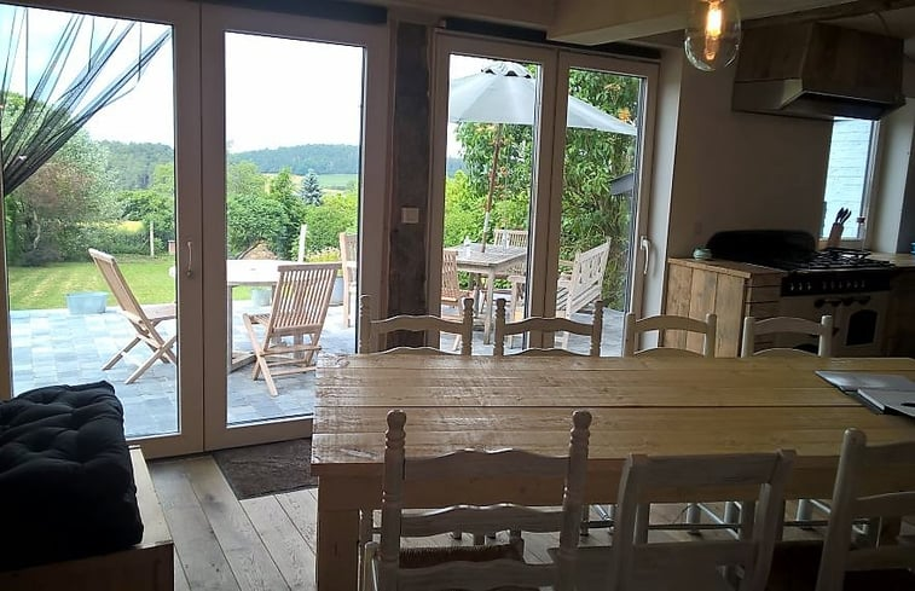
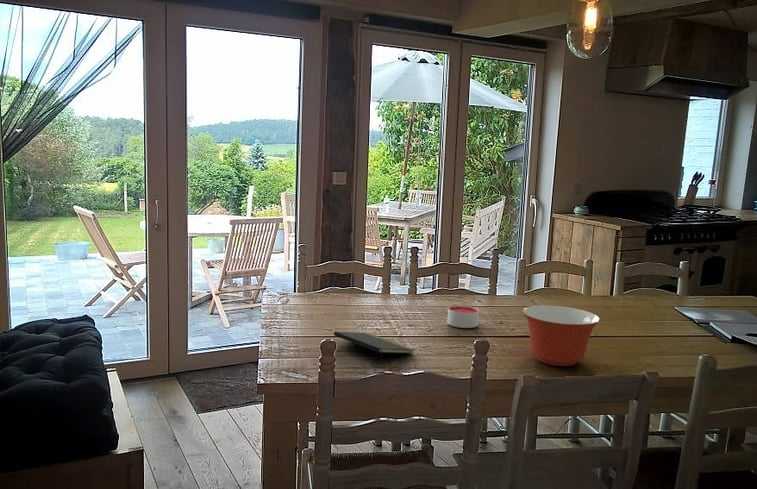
+ notepad [333,331,416,364]
+ mixing bowl [522,305,601,367]
+ candle [446,304,480,329]
